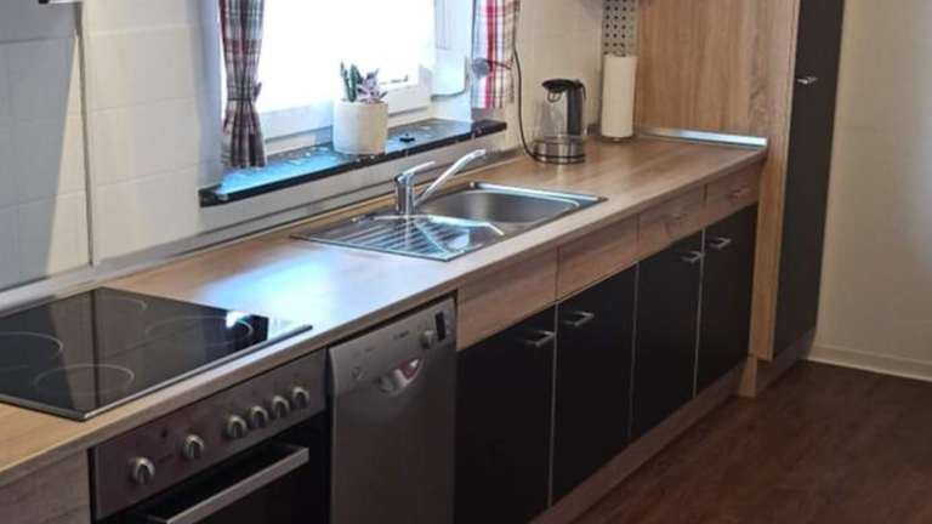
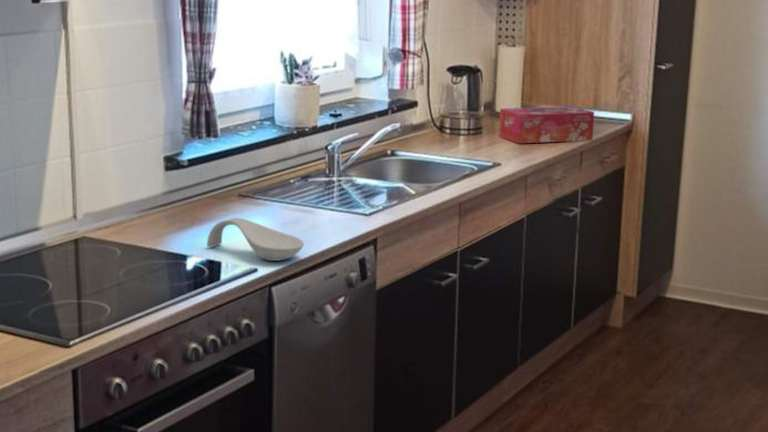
+ spoon rest [206,217,305,262]
+ tissue box [498,105,595,144]
